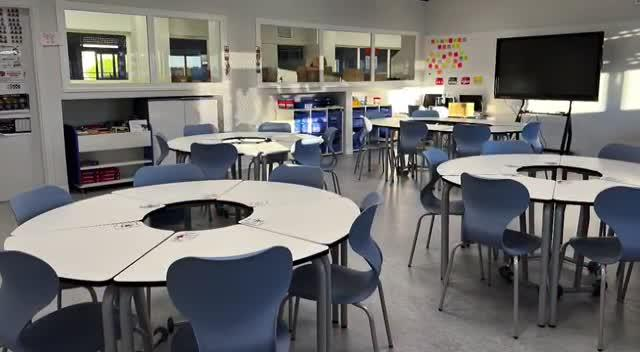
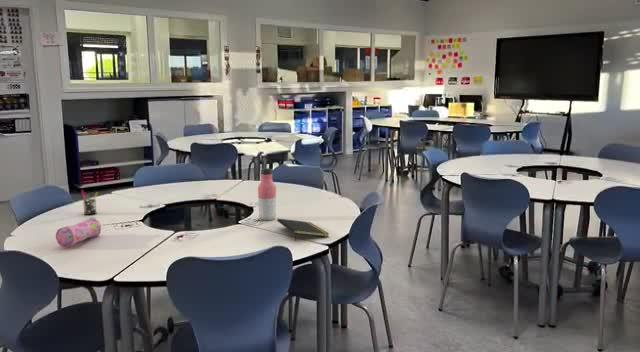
+ pen holder [80,189,98,216]
+ notepad [276,218,330,242]
+ pencil case [55,217,102,248]
+ water bottle [257,167,277,221]
